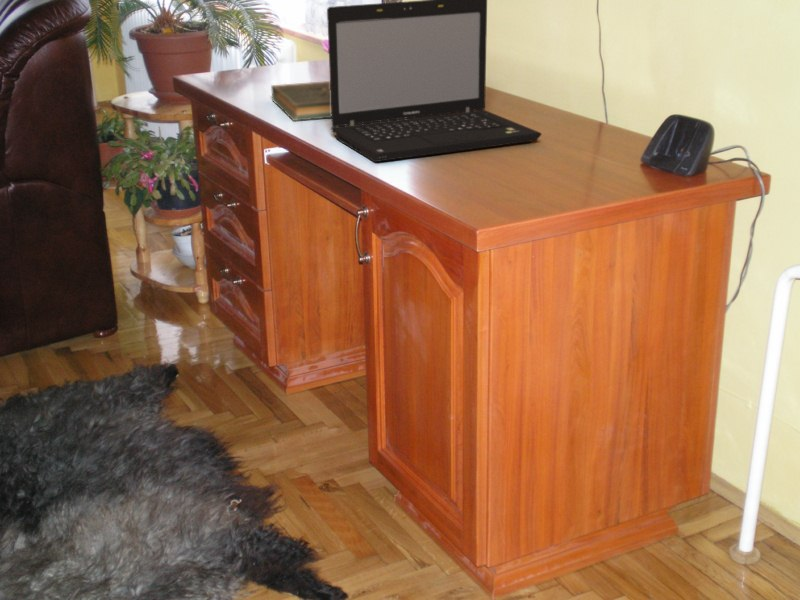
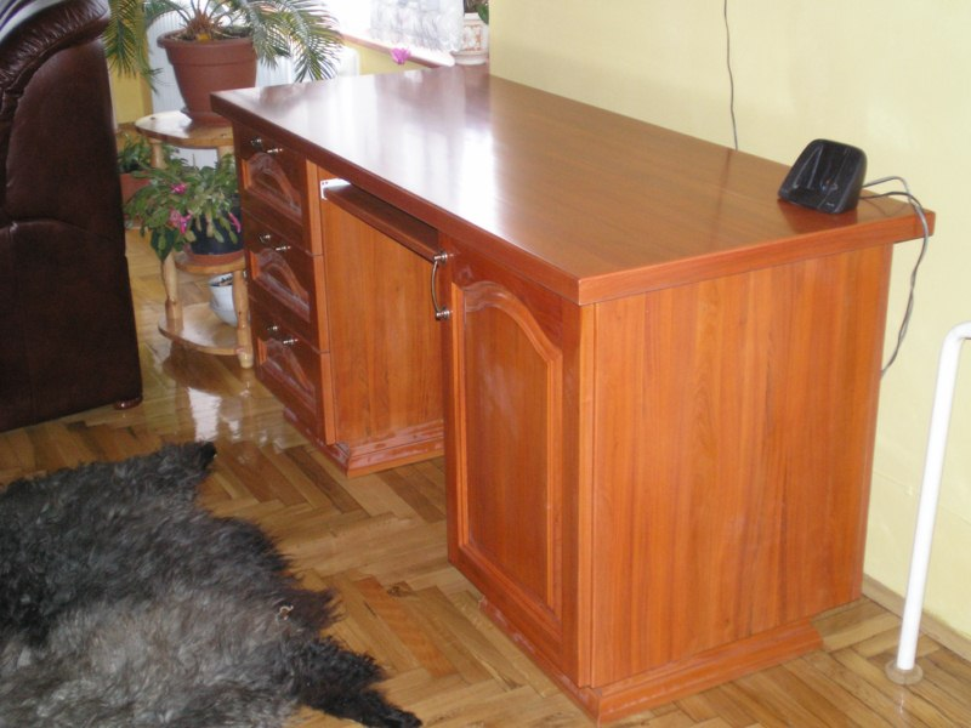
- book [270,80,332,122]
- laptop [326,0,543,163]
